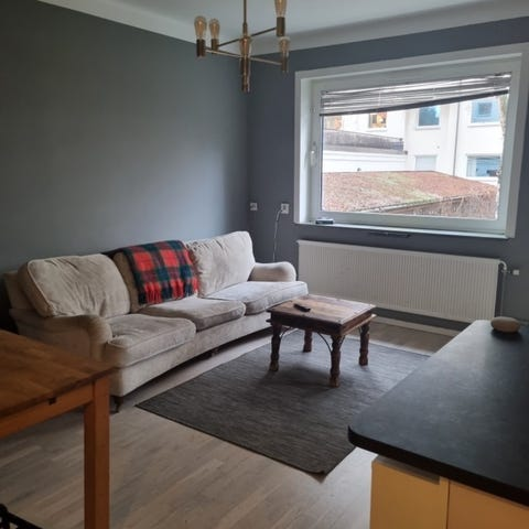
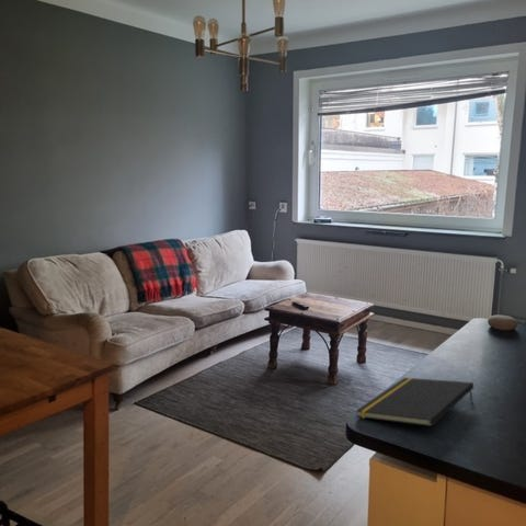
+ notepad [355,377,474,427]
